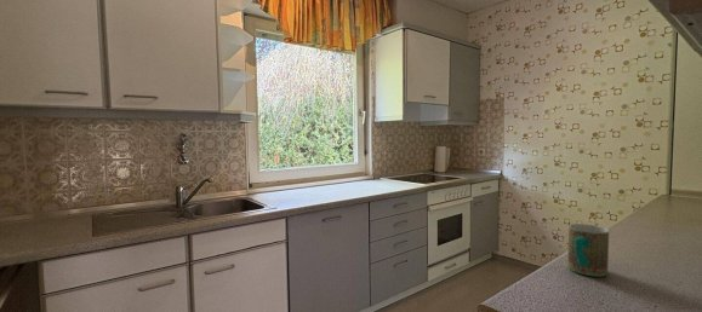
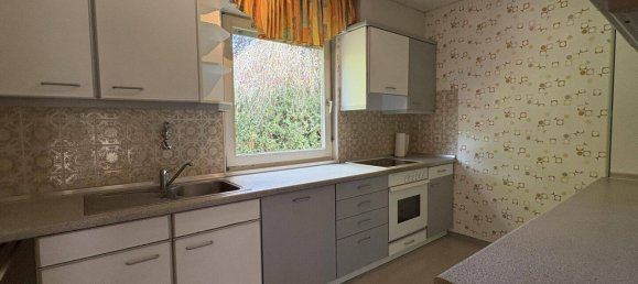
- mug [566,223,610,277]
